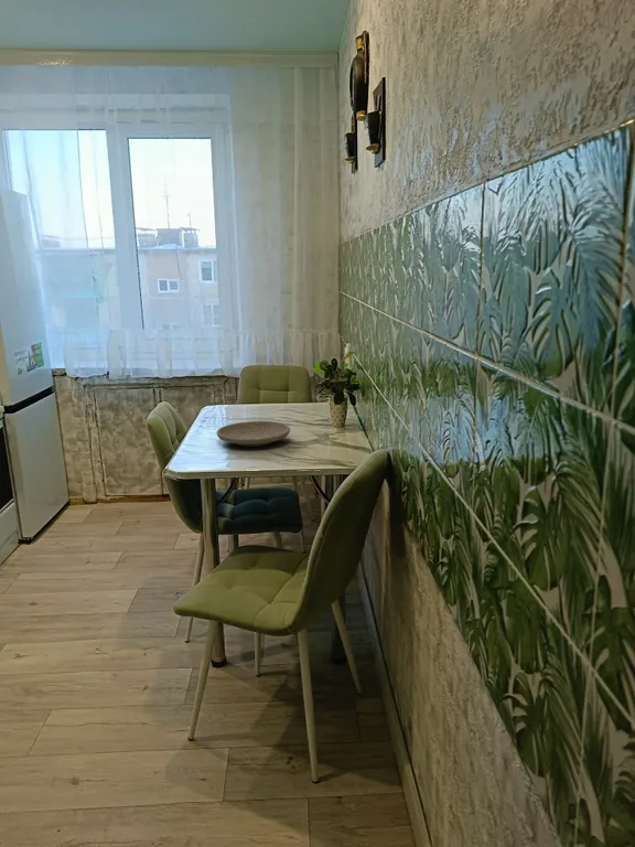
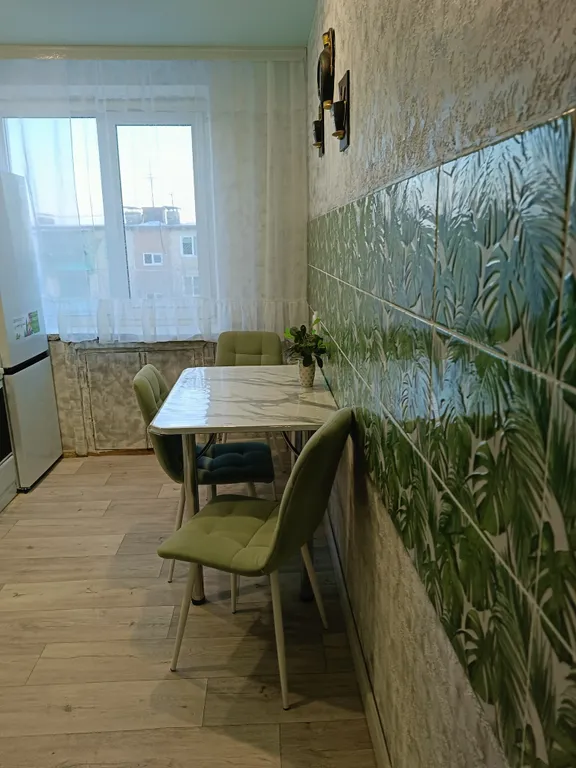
- plate [216,420,291,448]
